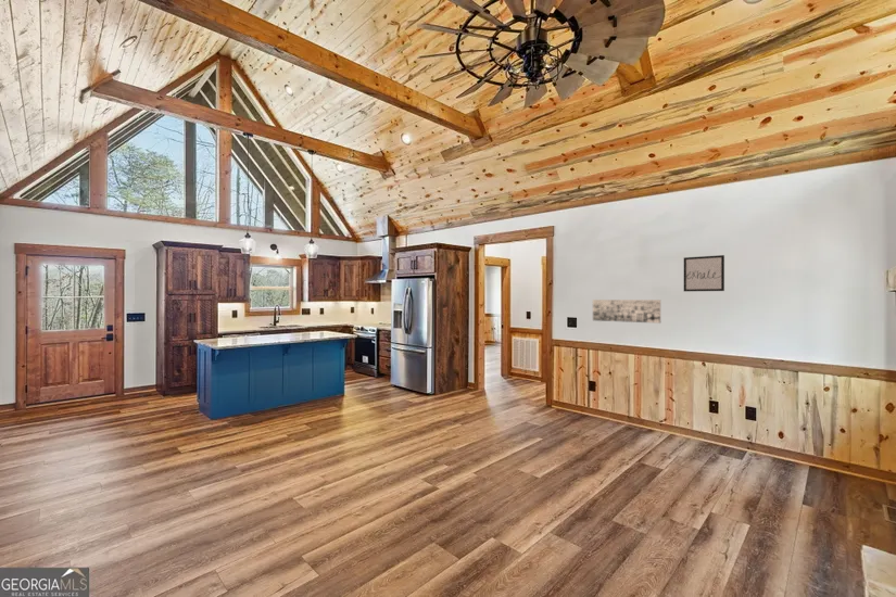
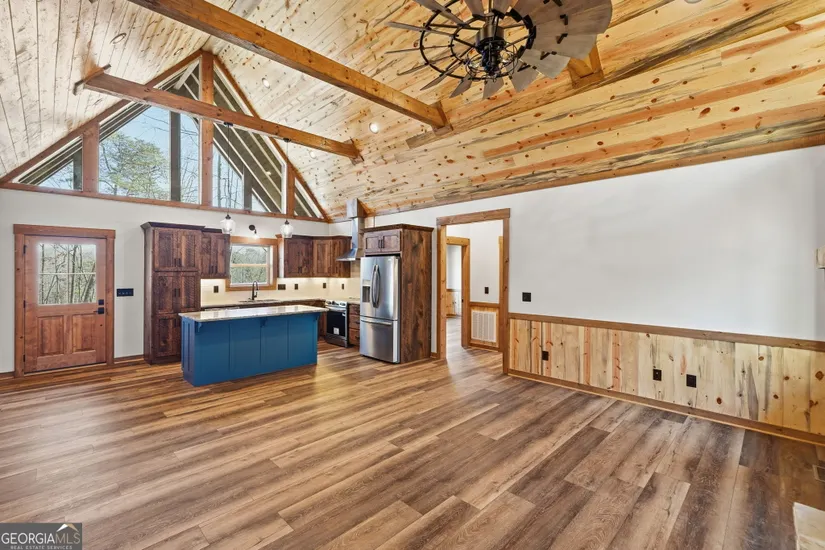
- wall art [592,298,661,325]
- wall art [683,254,725,292]
